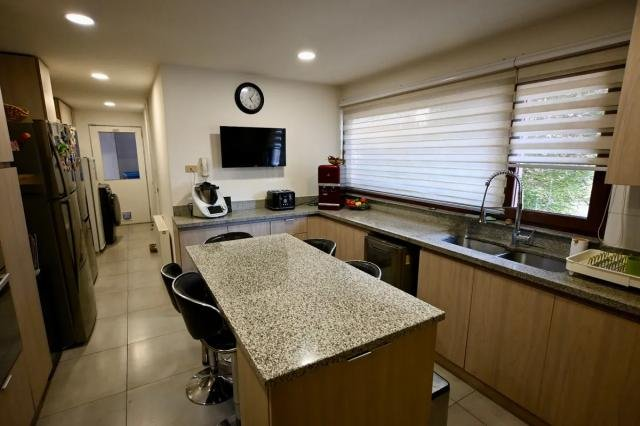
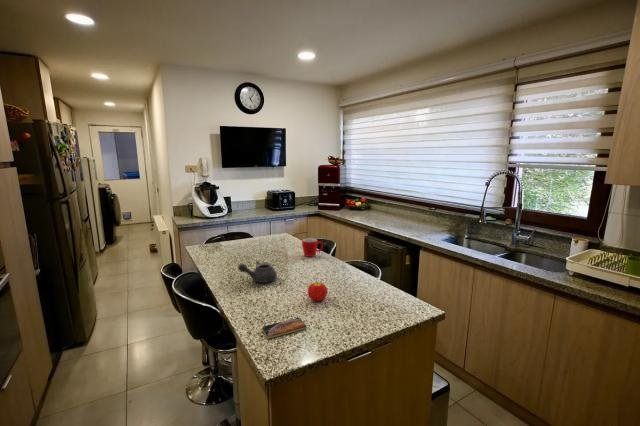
+ smartphone [261,317,308,339]
+ teapot [237,260,278,284]
+ fruit [307,281,328,302]
+ mug [301,237,324,258]
